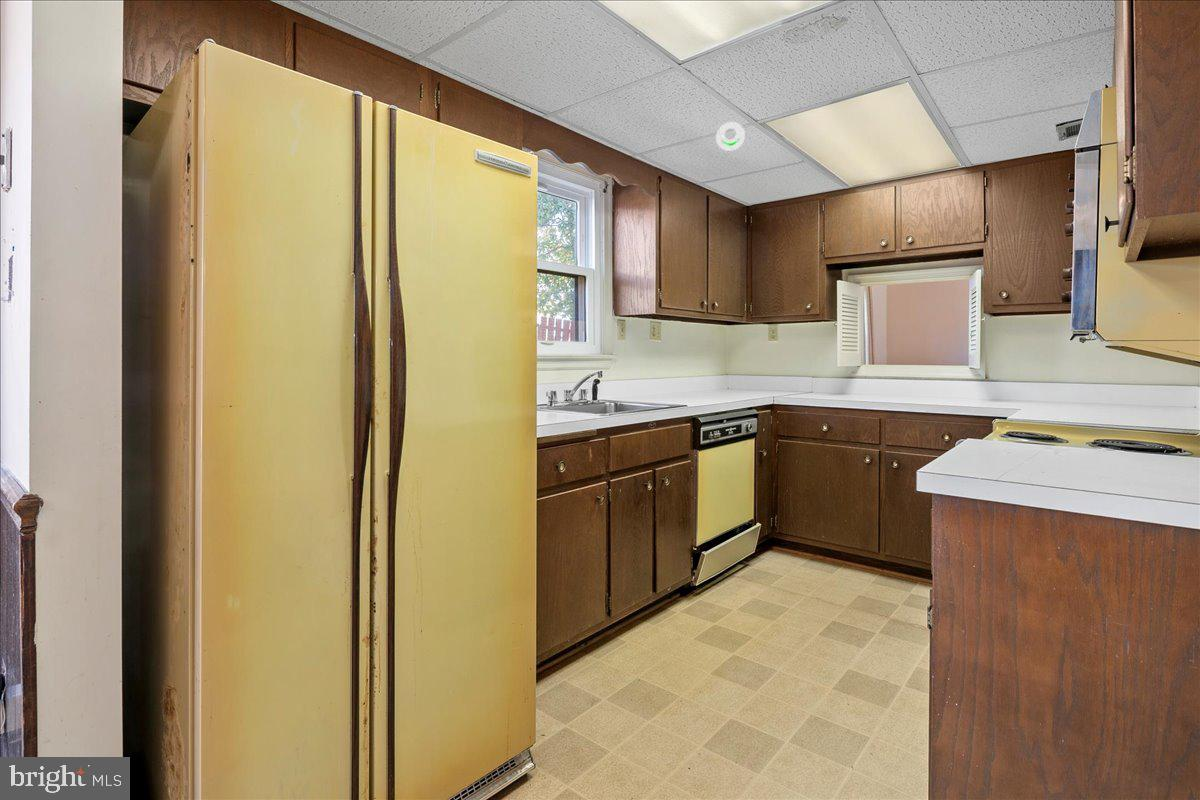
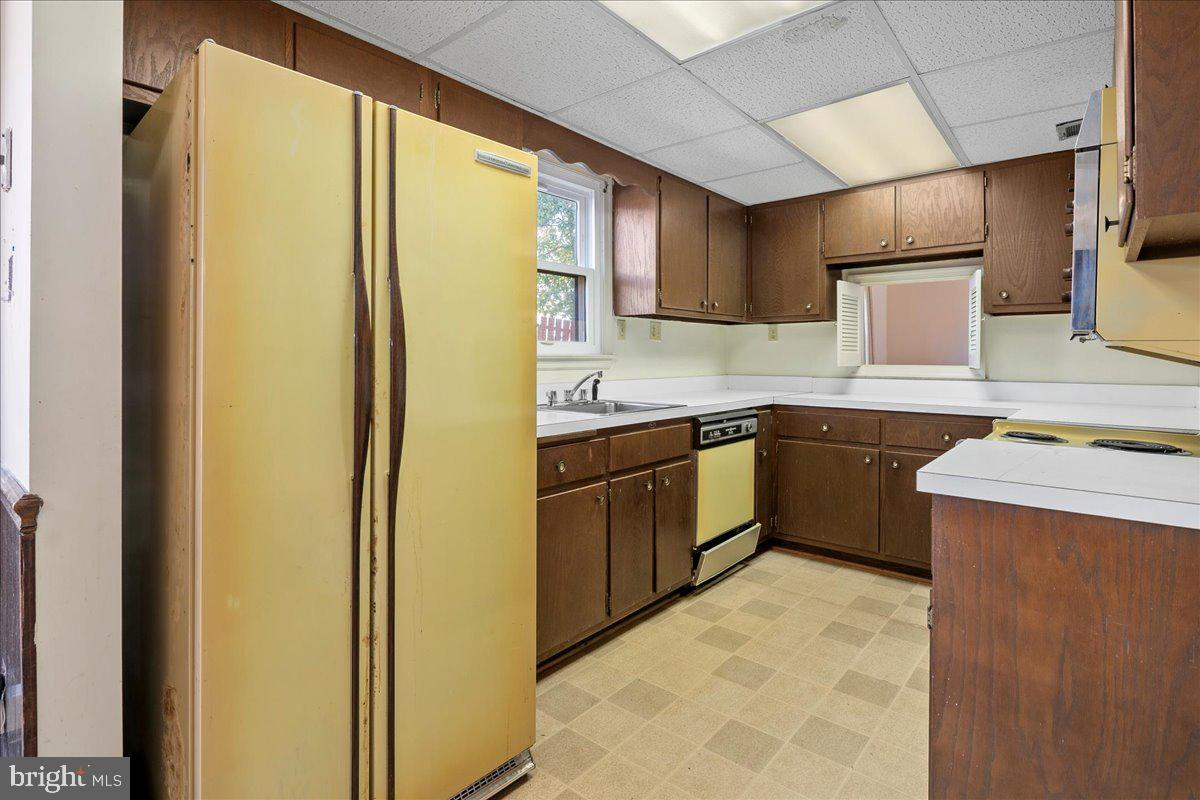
- smoke detector [715,121,746,152]
